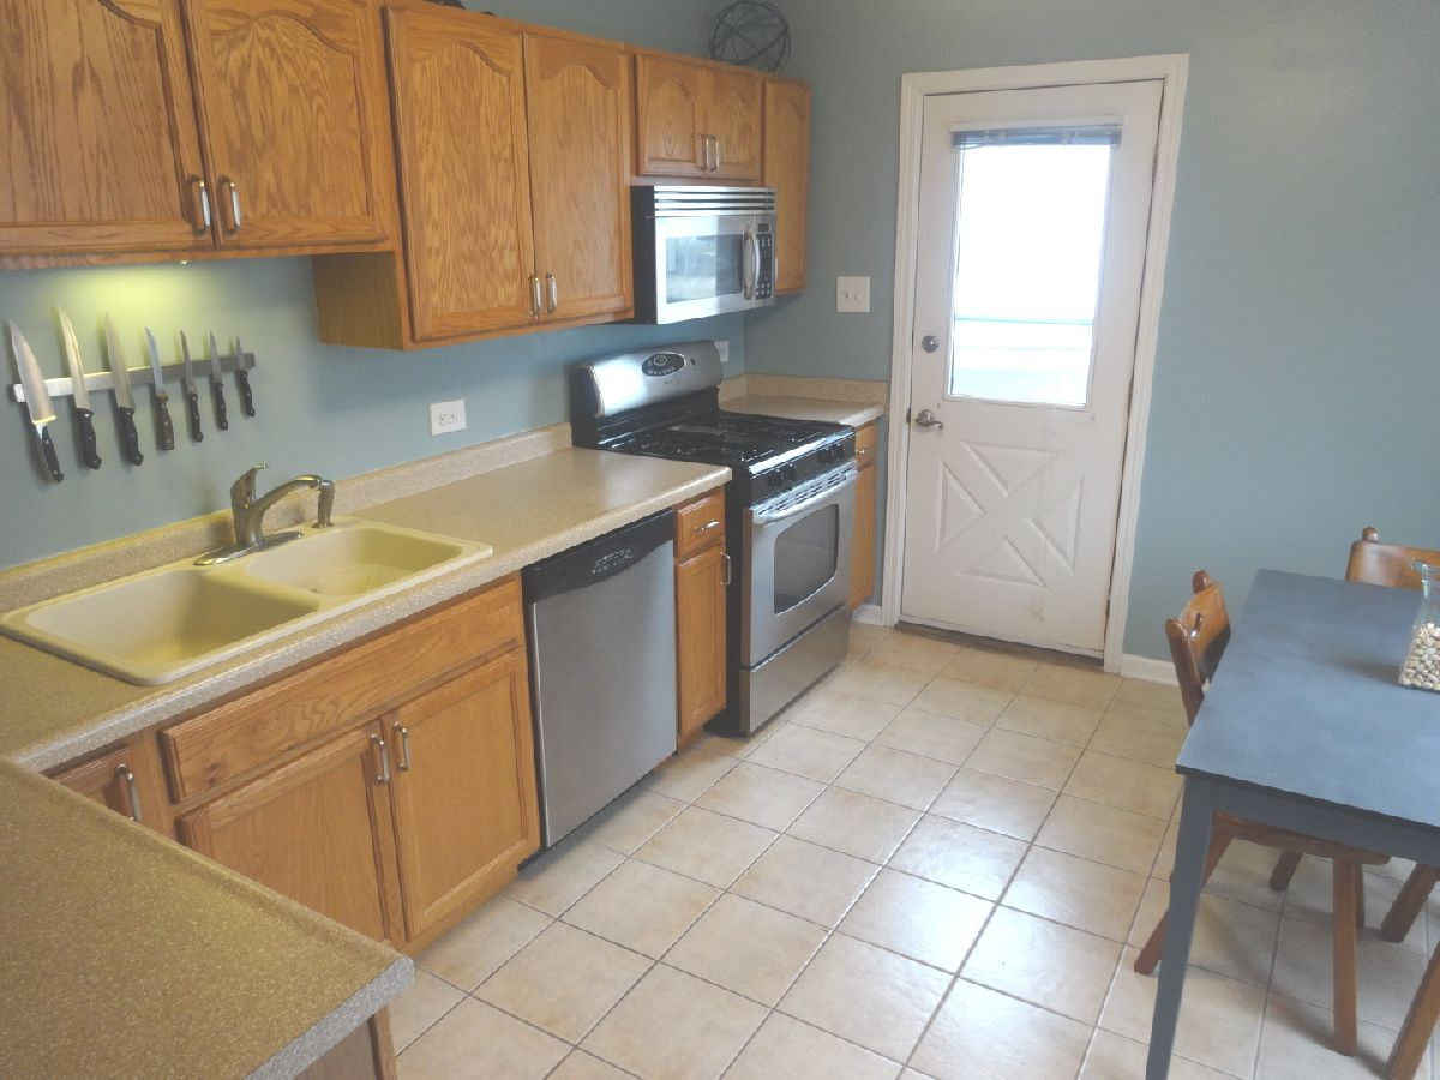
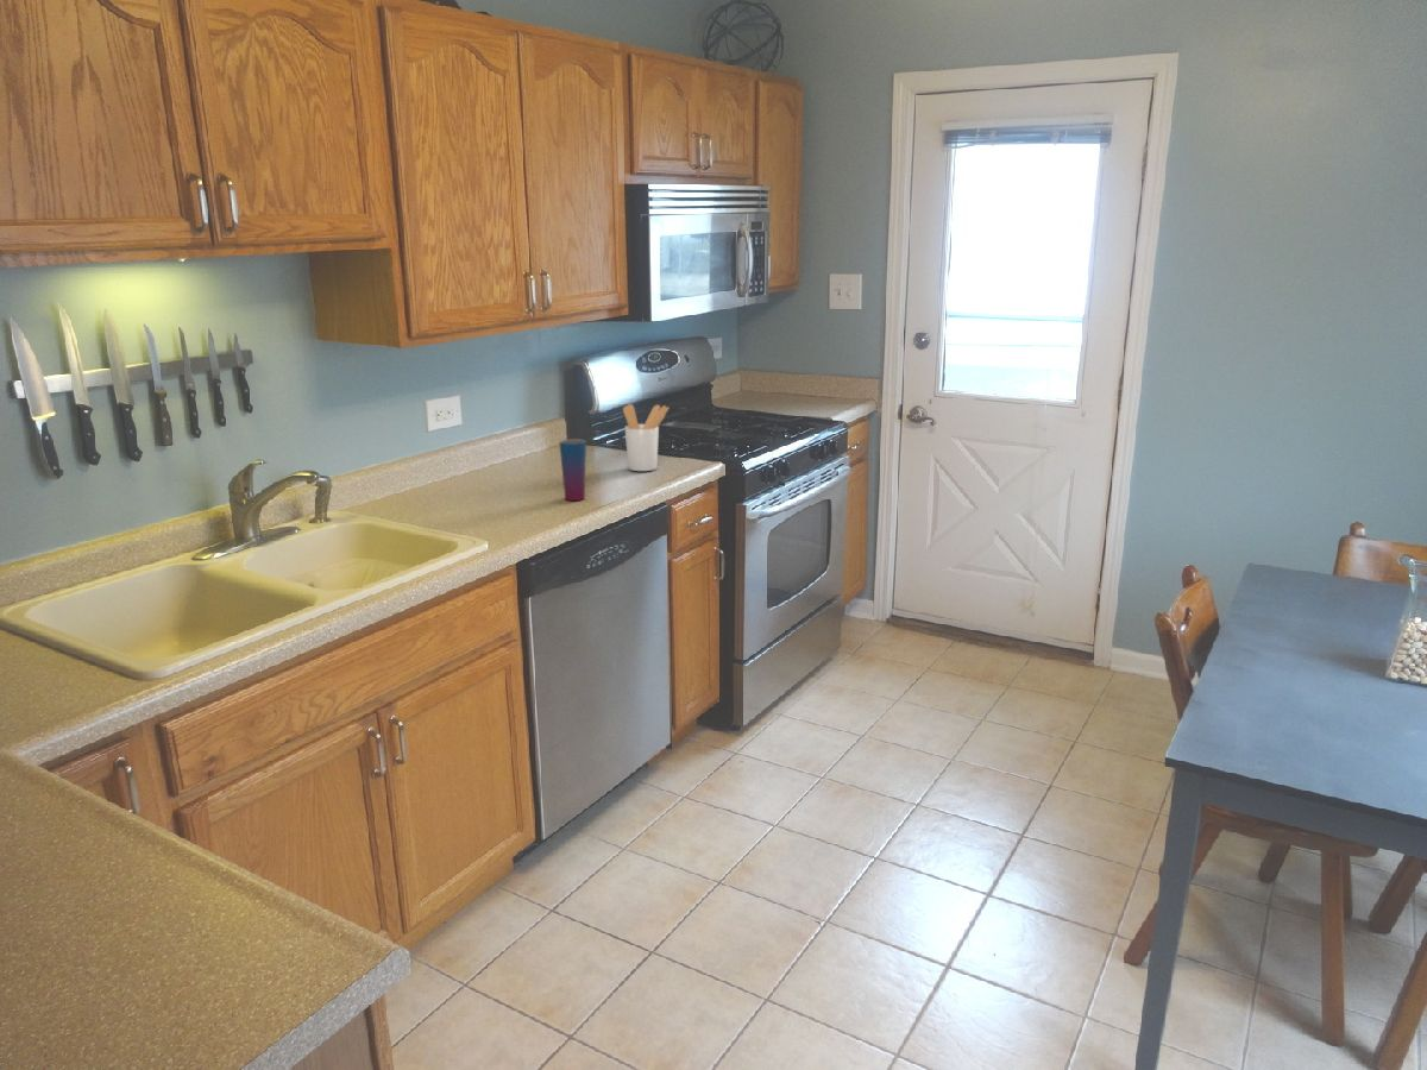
+ cup [558,438,587,502]
+ utensil holder [622,403,671,472]
